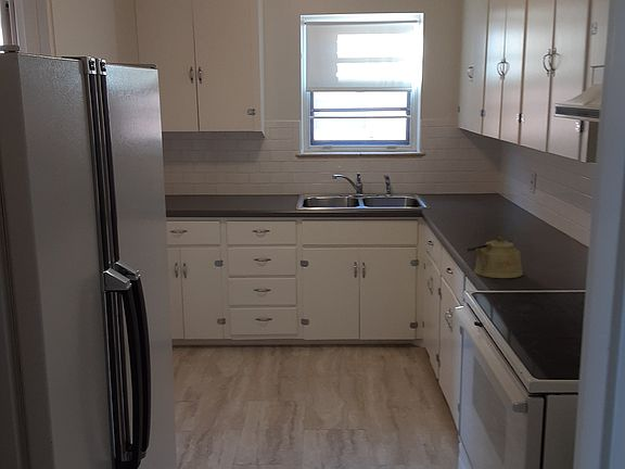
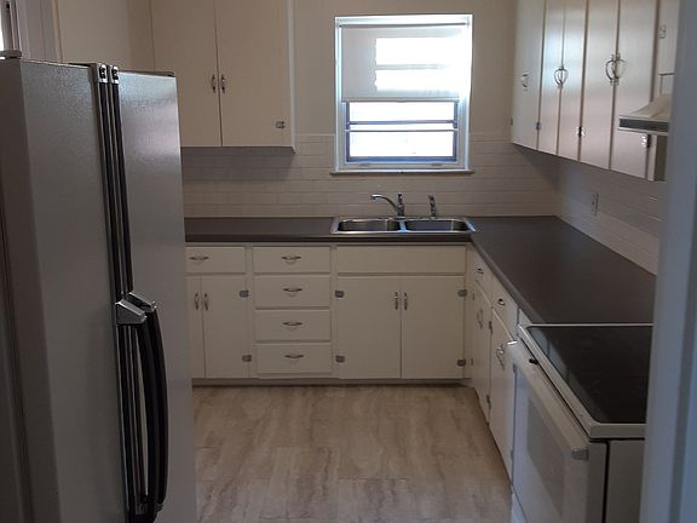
- kettle [467,236,524,279]
